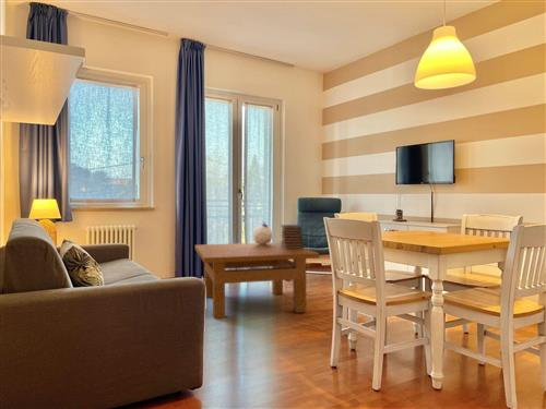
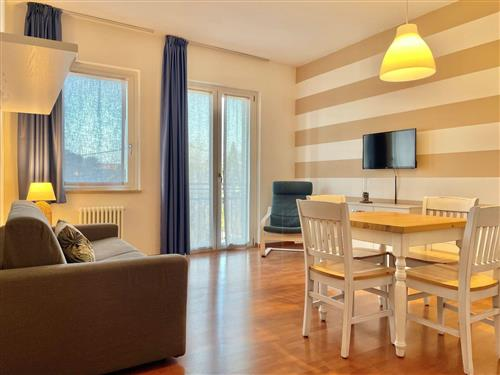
- book stack [280,224,305,249]
- decorative sphere [251,220,273,245]
- table [194,241,320,320]
